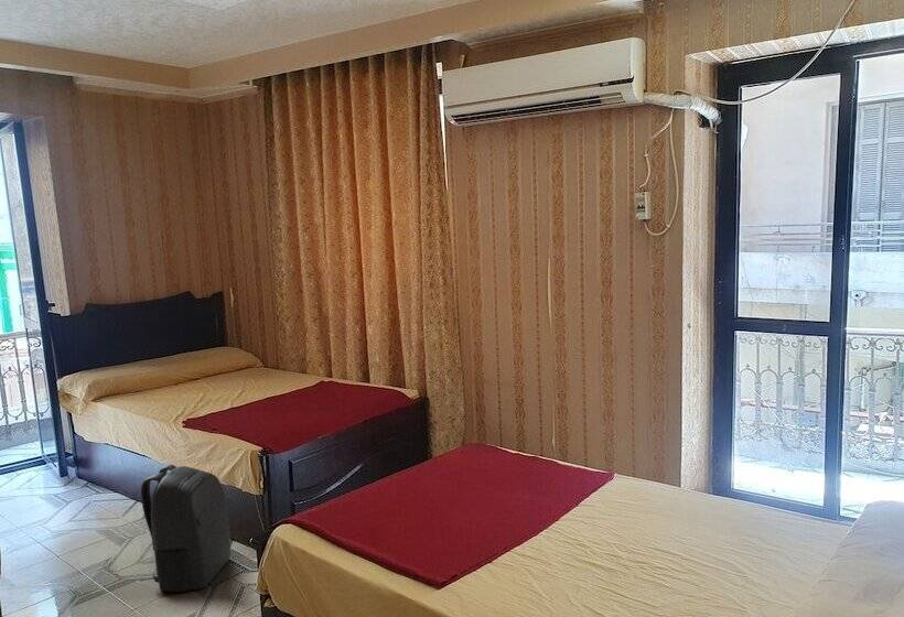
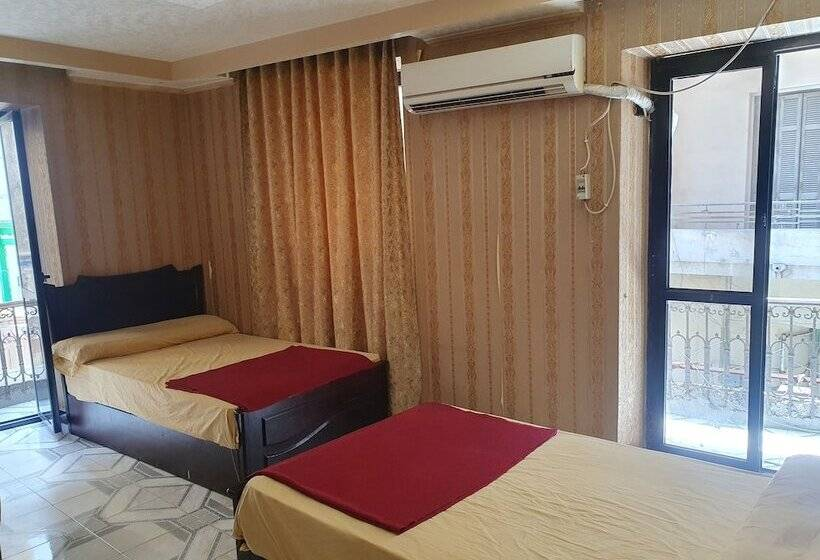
- backpack [139,464,232,593]
